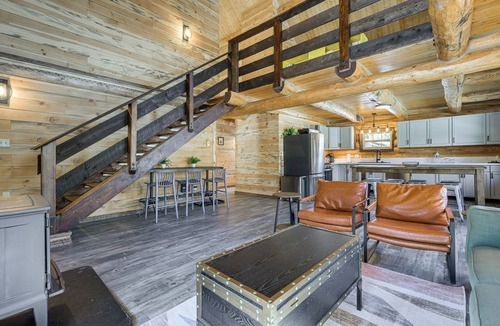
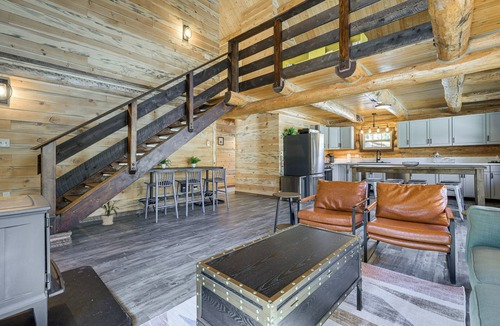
+ house plant [99,200,120,226]
